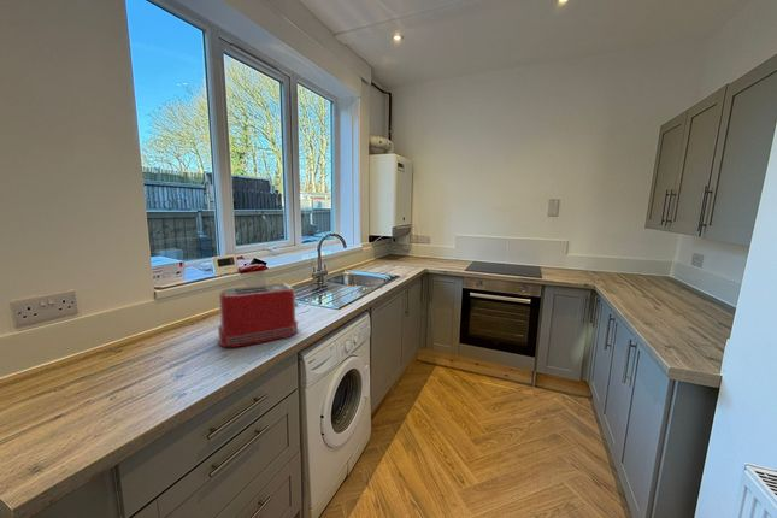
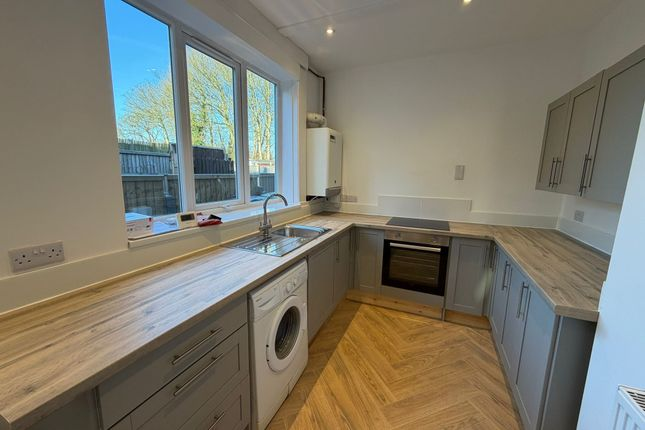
- toaster [217,283,299,348]
